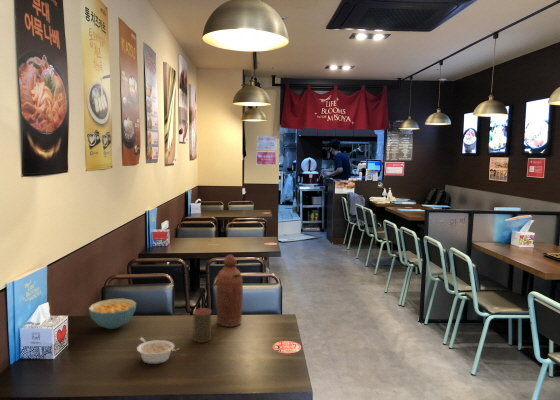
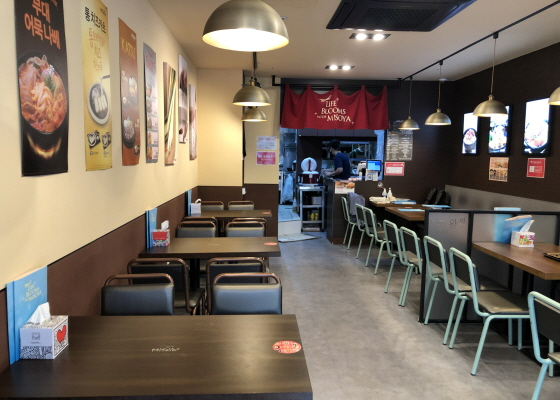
- cup [192,307,212,344]
- legume [136,336,175,365]
- cereal bowl [88,298,137,330]
- bottle [215,254,244,328]
